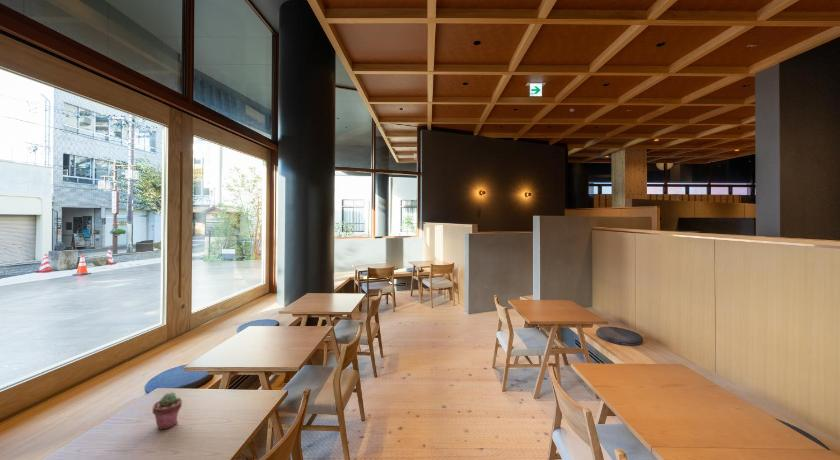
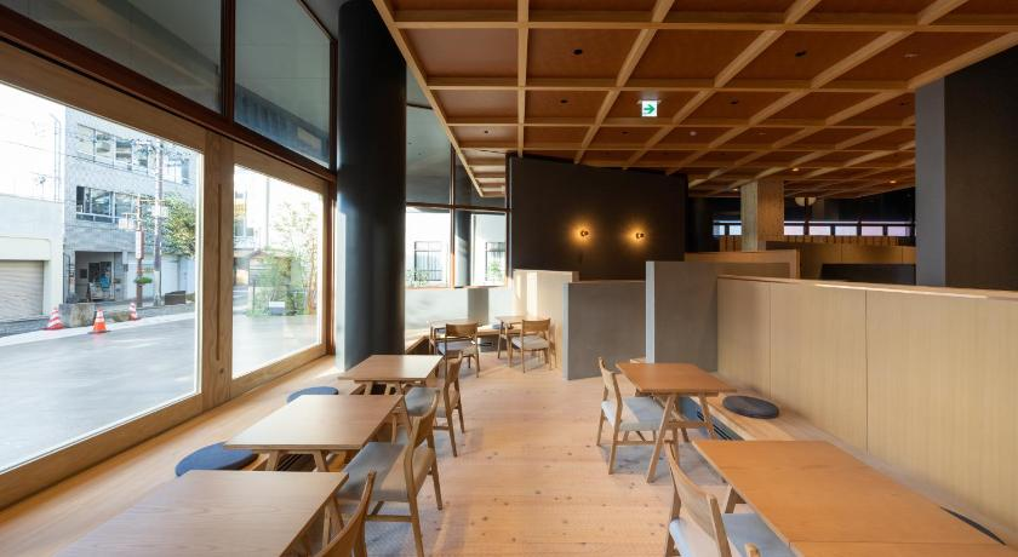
- potted succulent [151,391,183,430]
